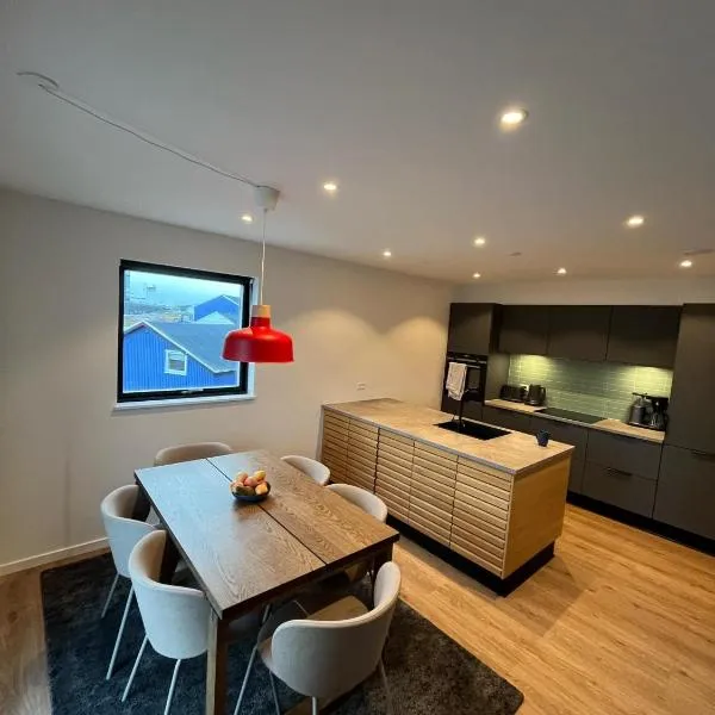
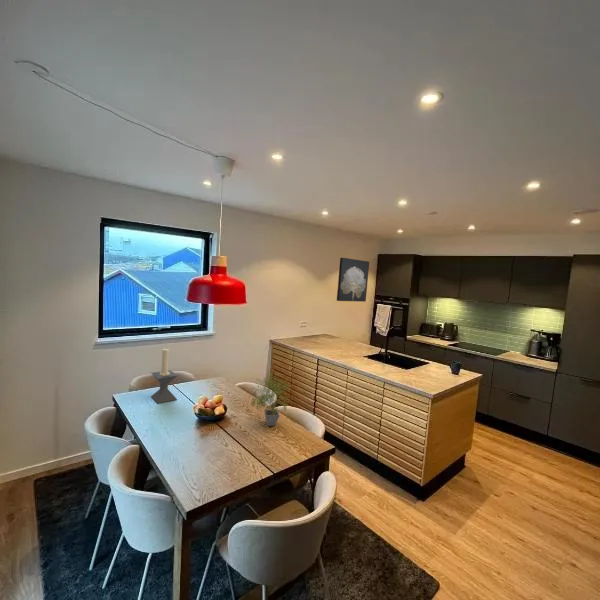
+ wall art [336,257,370,303]
+ potted plant [250,368,292,427]
+ candle holder [150,348,179,404]
